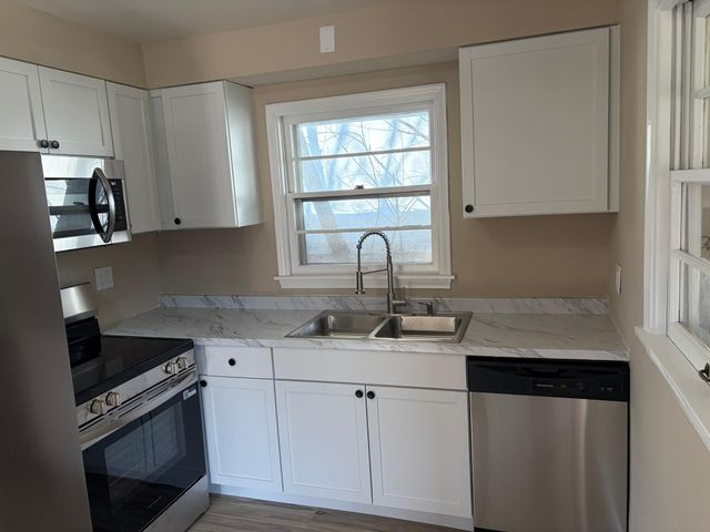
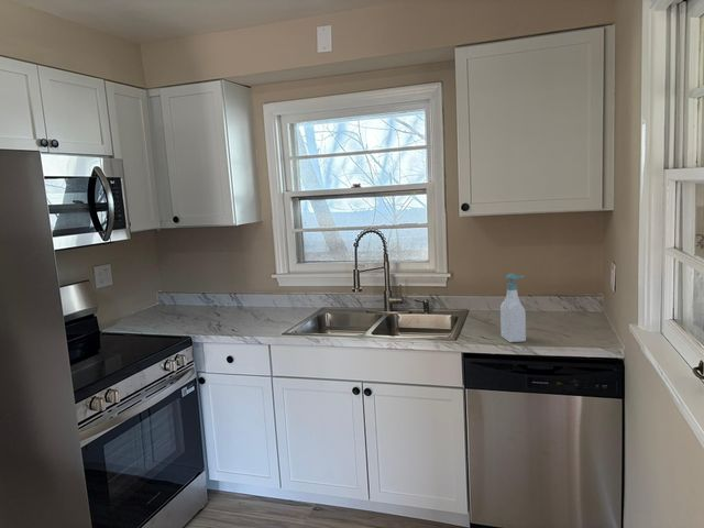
+ soap bottle [499,273,527,343]
